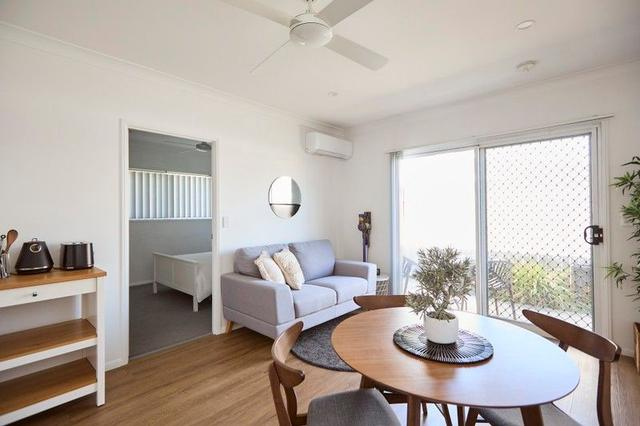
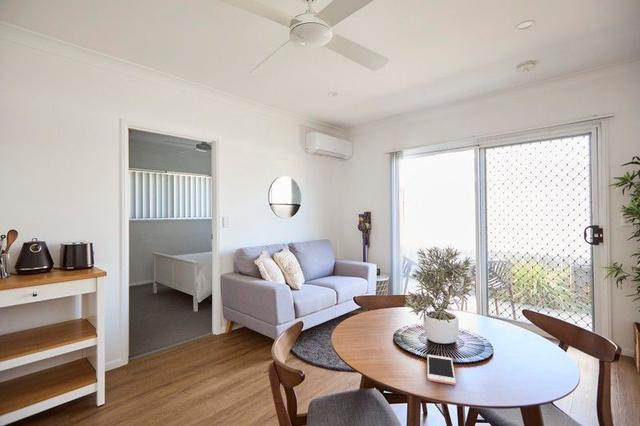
+ cell phone [426,354,457,386]
